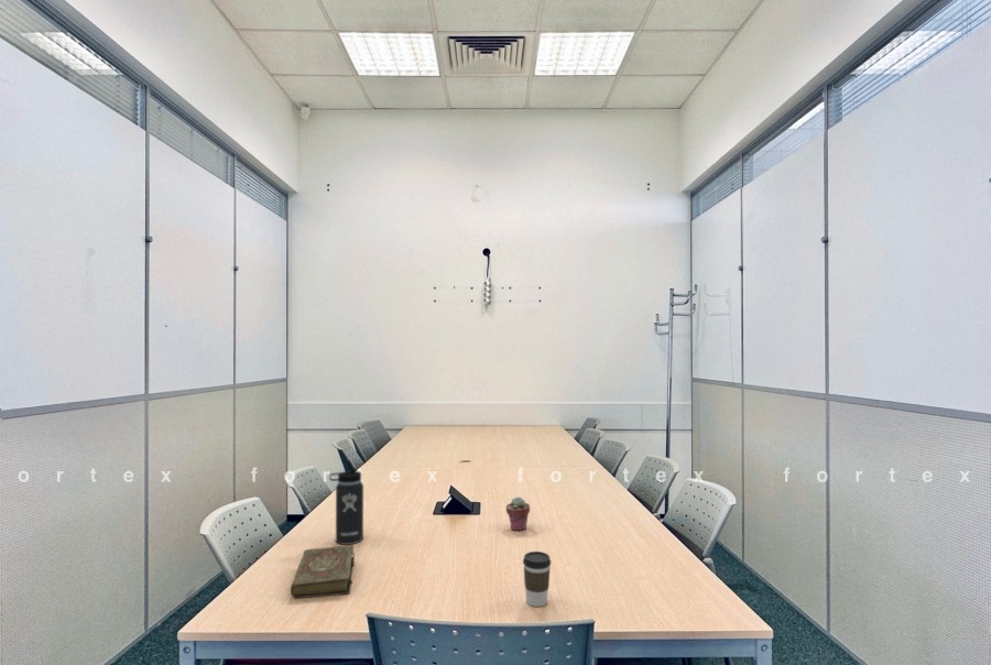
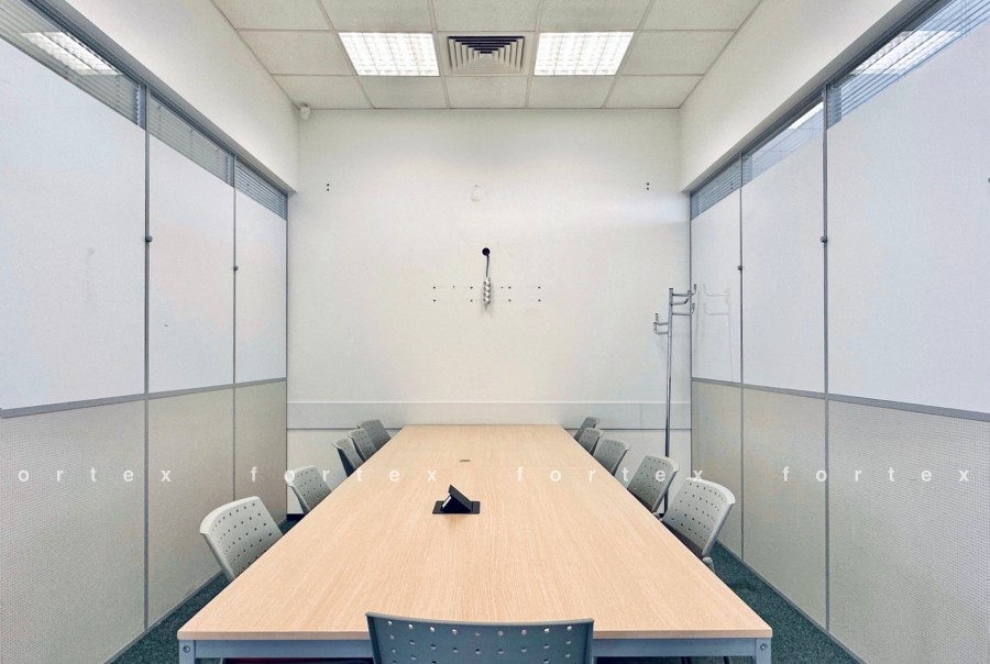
- potted succulent [505,495,531,532]
- thermos bottle [328,459,364,546]
- book [290,544,356,599]
- coffee cup [522,550,552,608]
